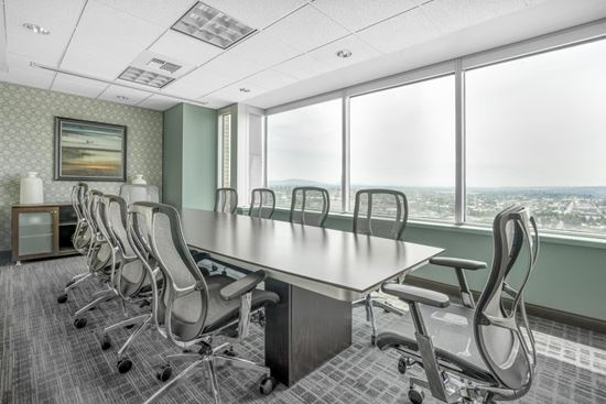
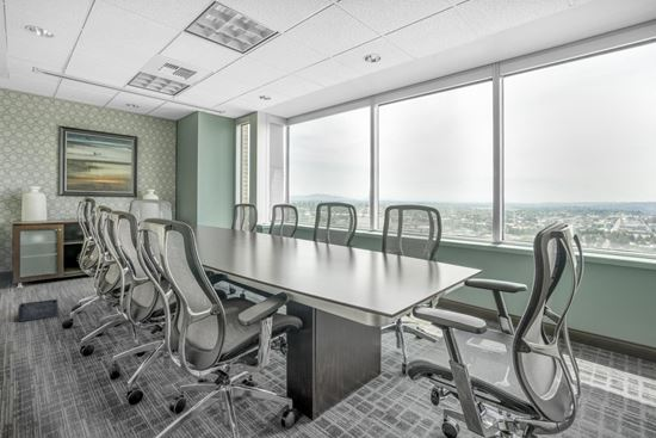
+ storage bin [17,298,60,322]
